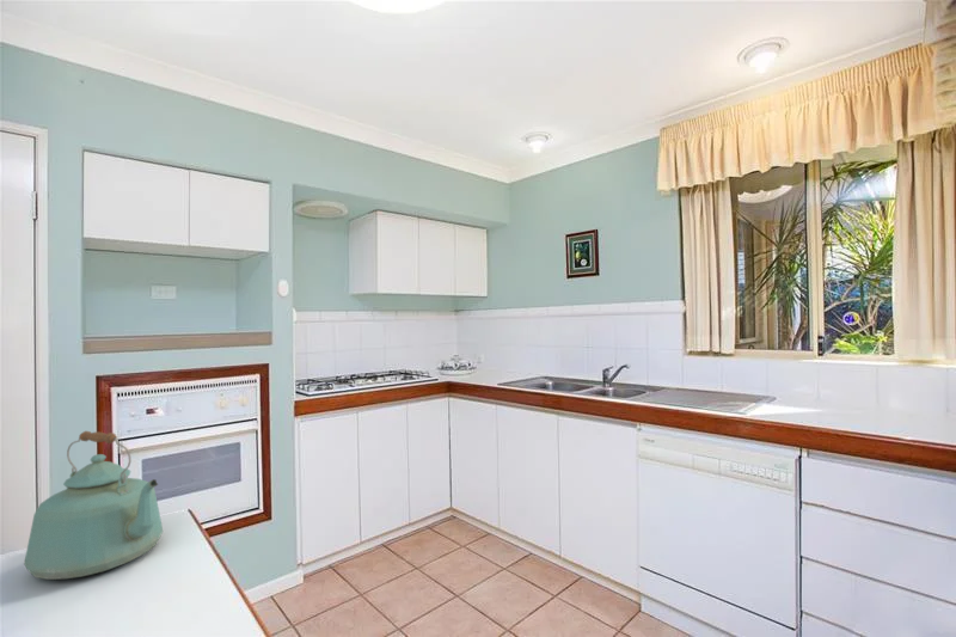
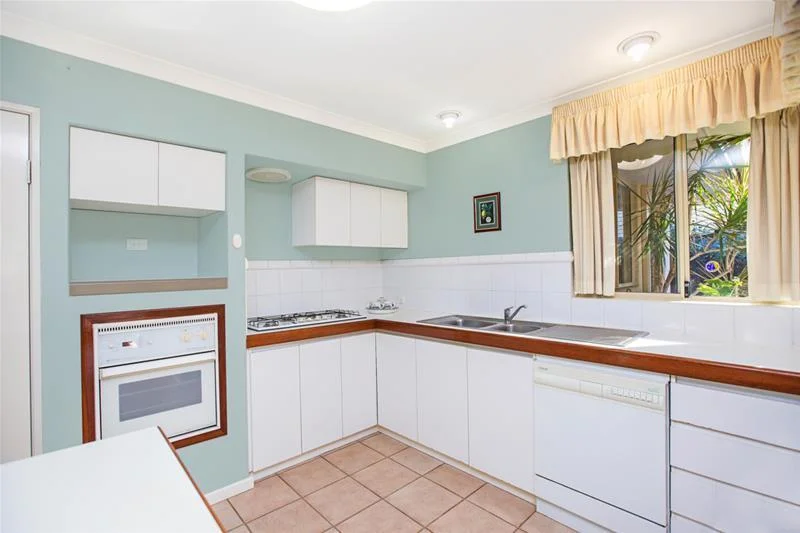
- kettle [23,430,164,581]
